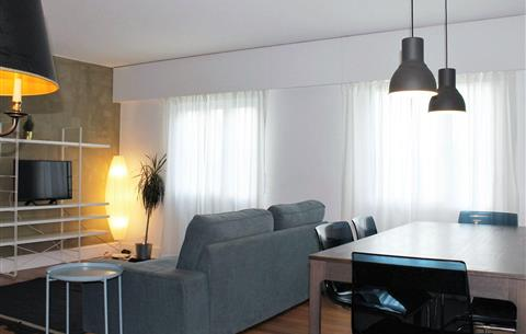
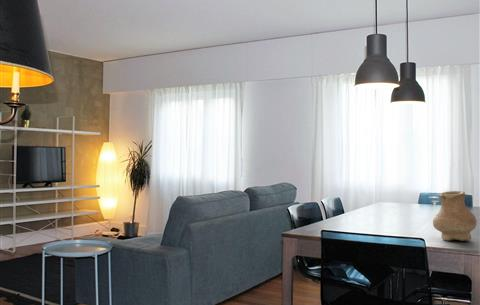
+ vase [432,190,478,242]
